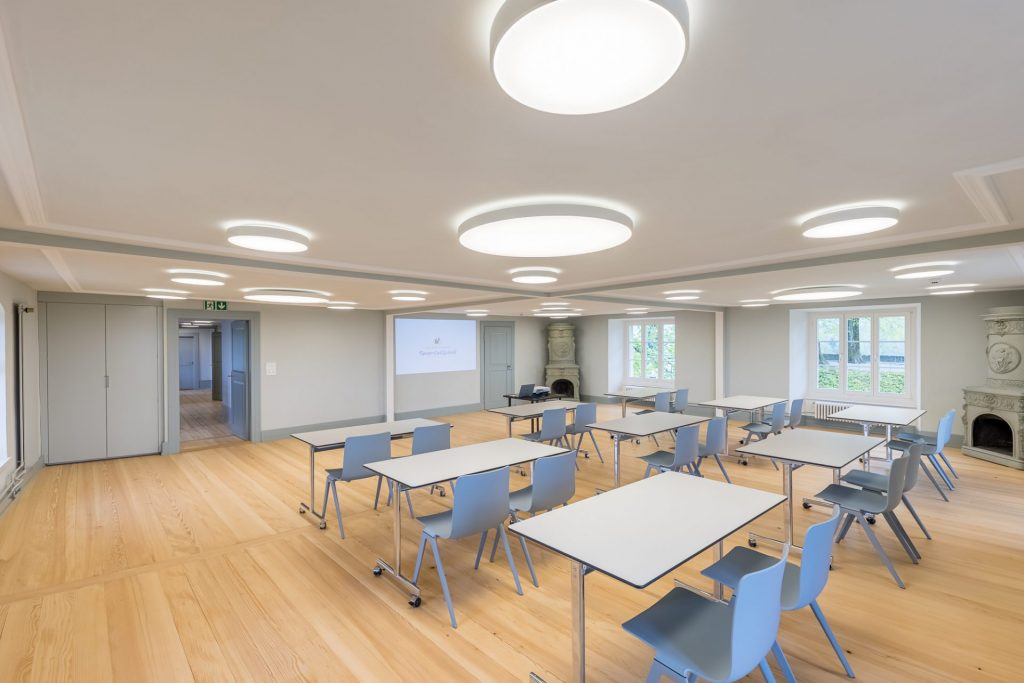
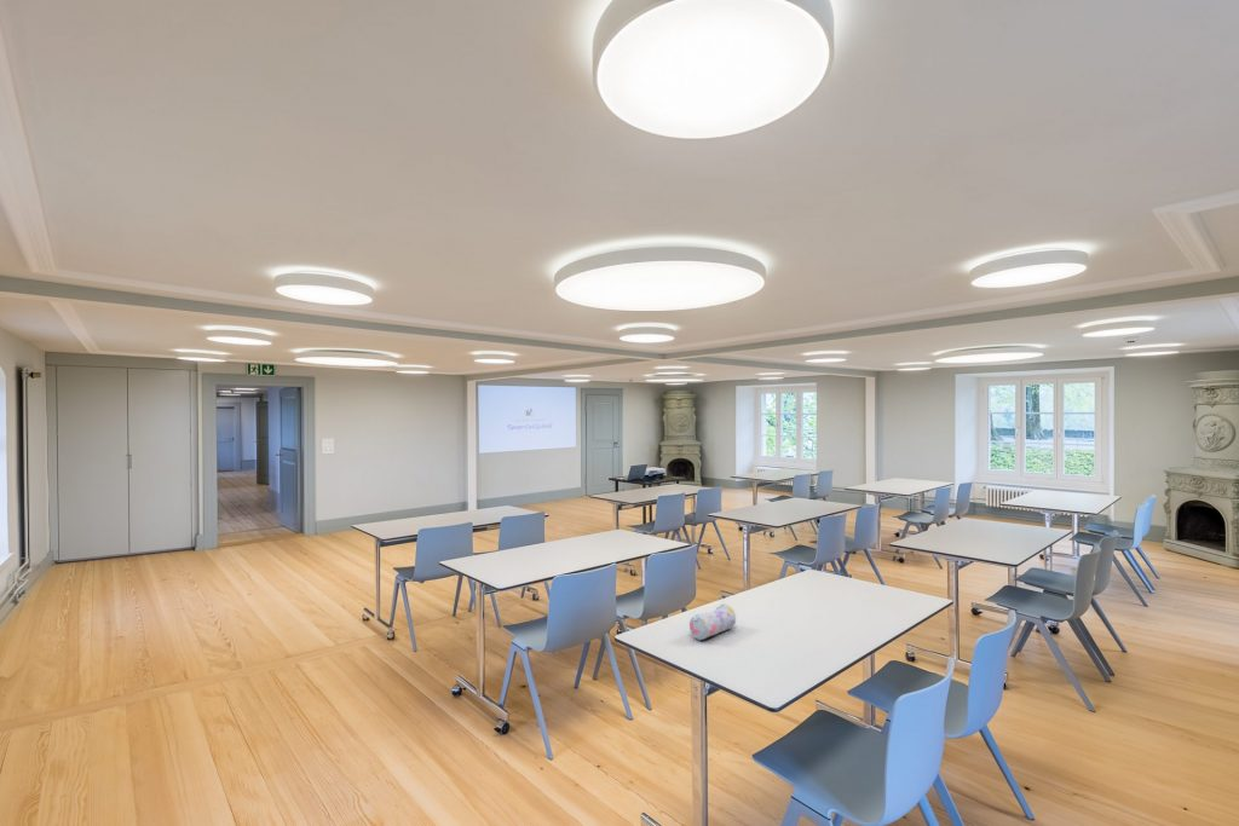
+ pencil case [688,602,737,641]
